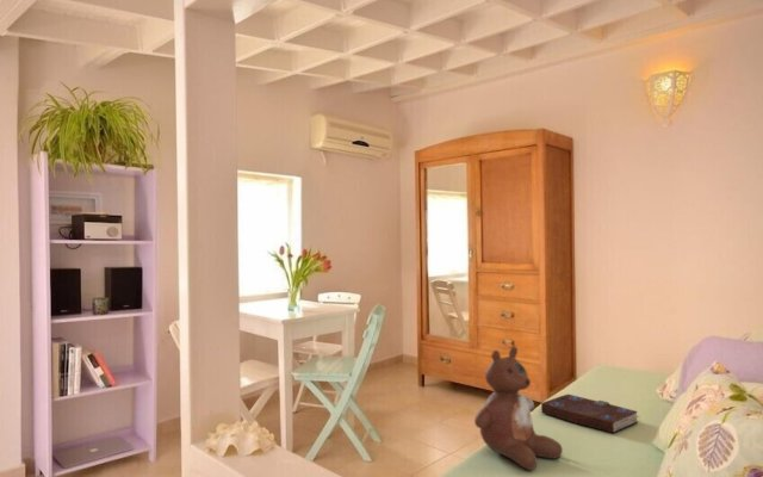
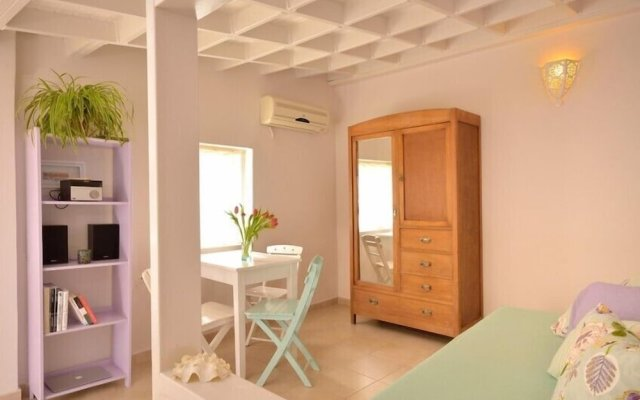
- stuffed bear [473,345,564,471]
- book [540,394,640,434]
